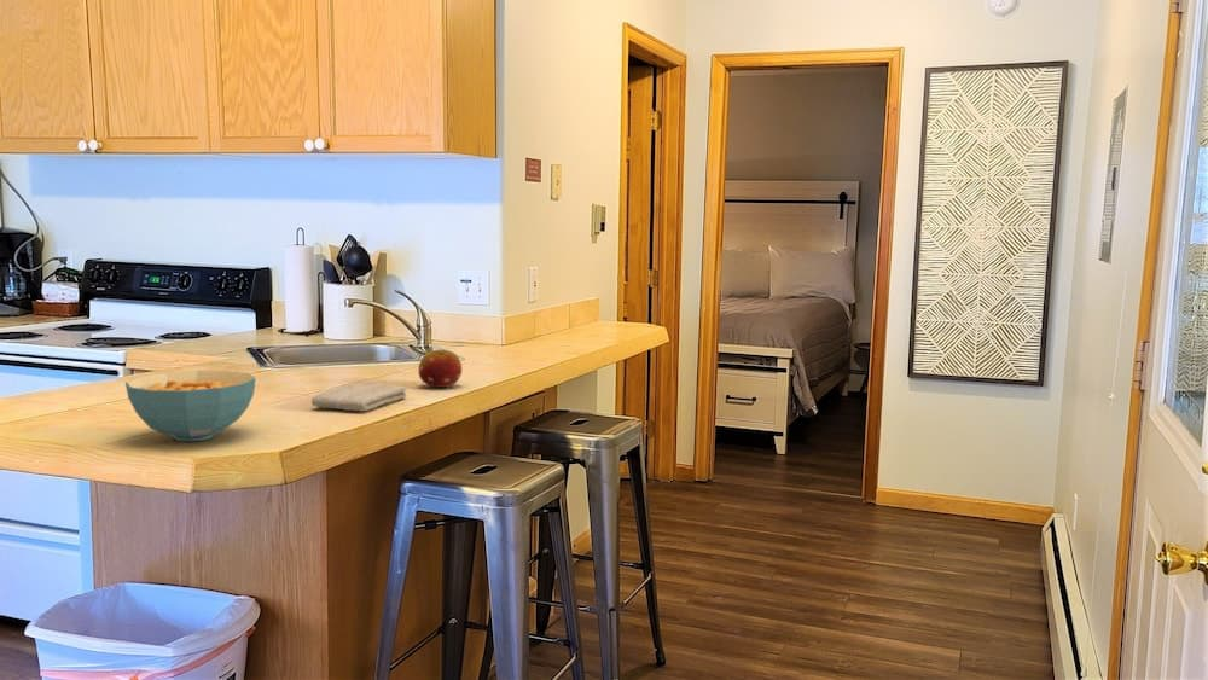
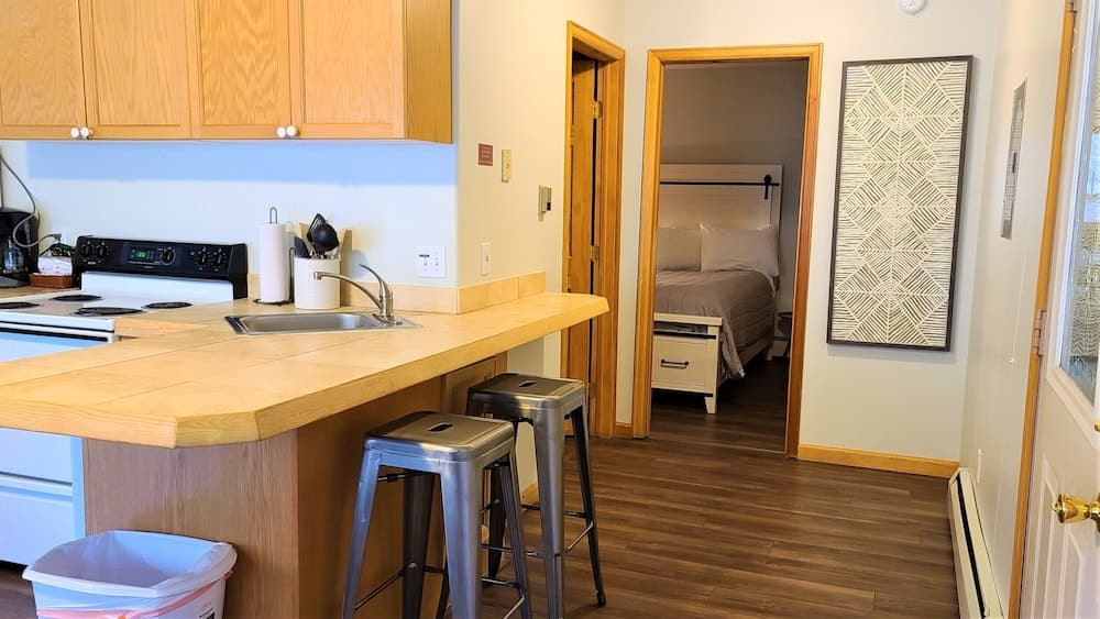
- fruit [418,349,463,389]
- cereal bowl [124,370,257,442]
- washcloth [310,382,407,413]
